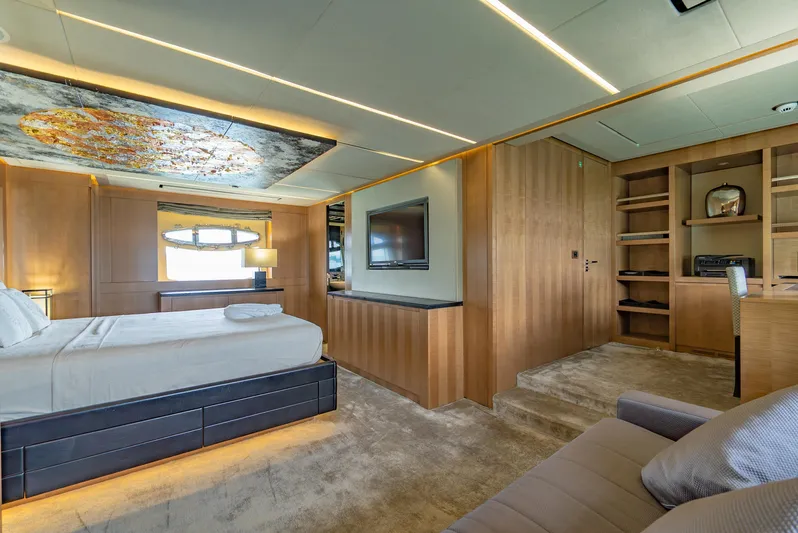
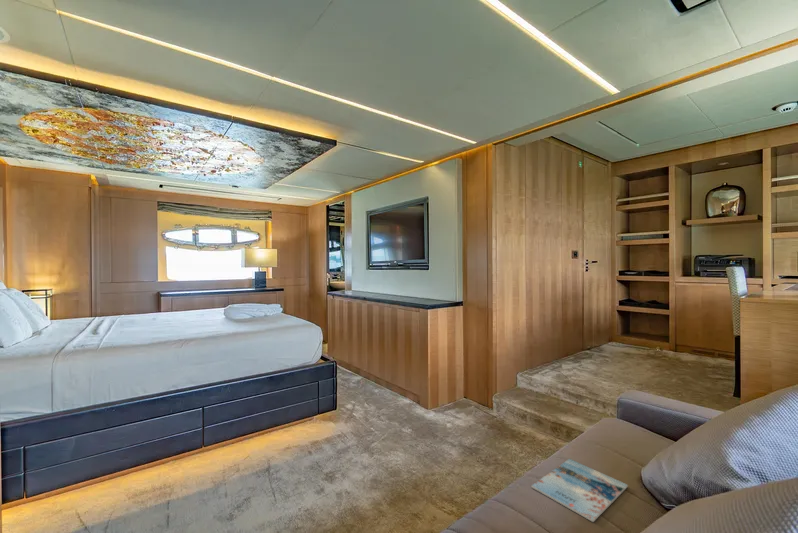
+ magazine [531,458,629,523]
